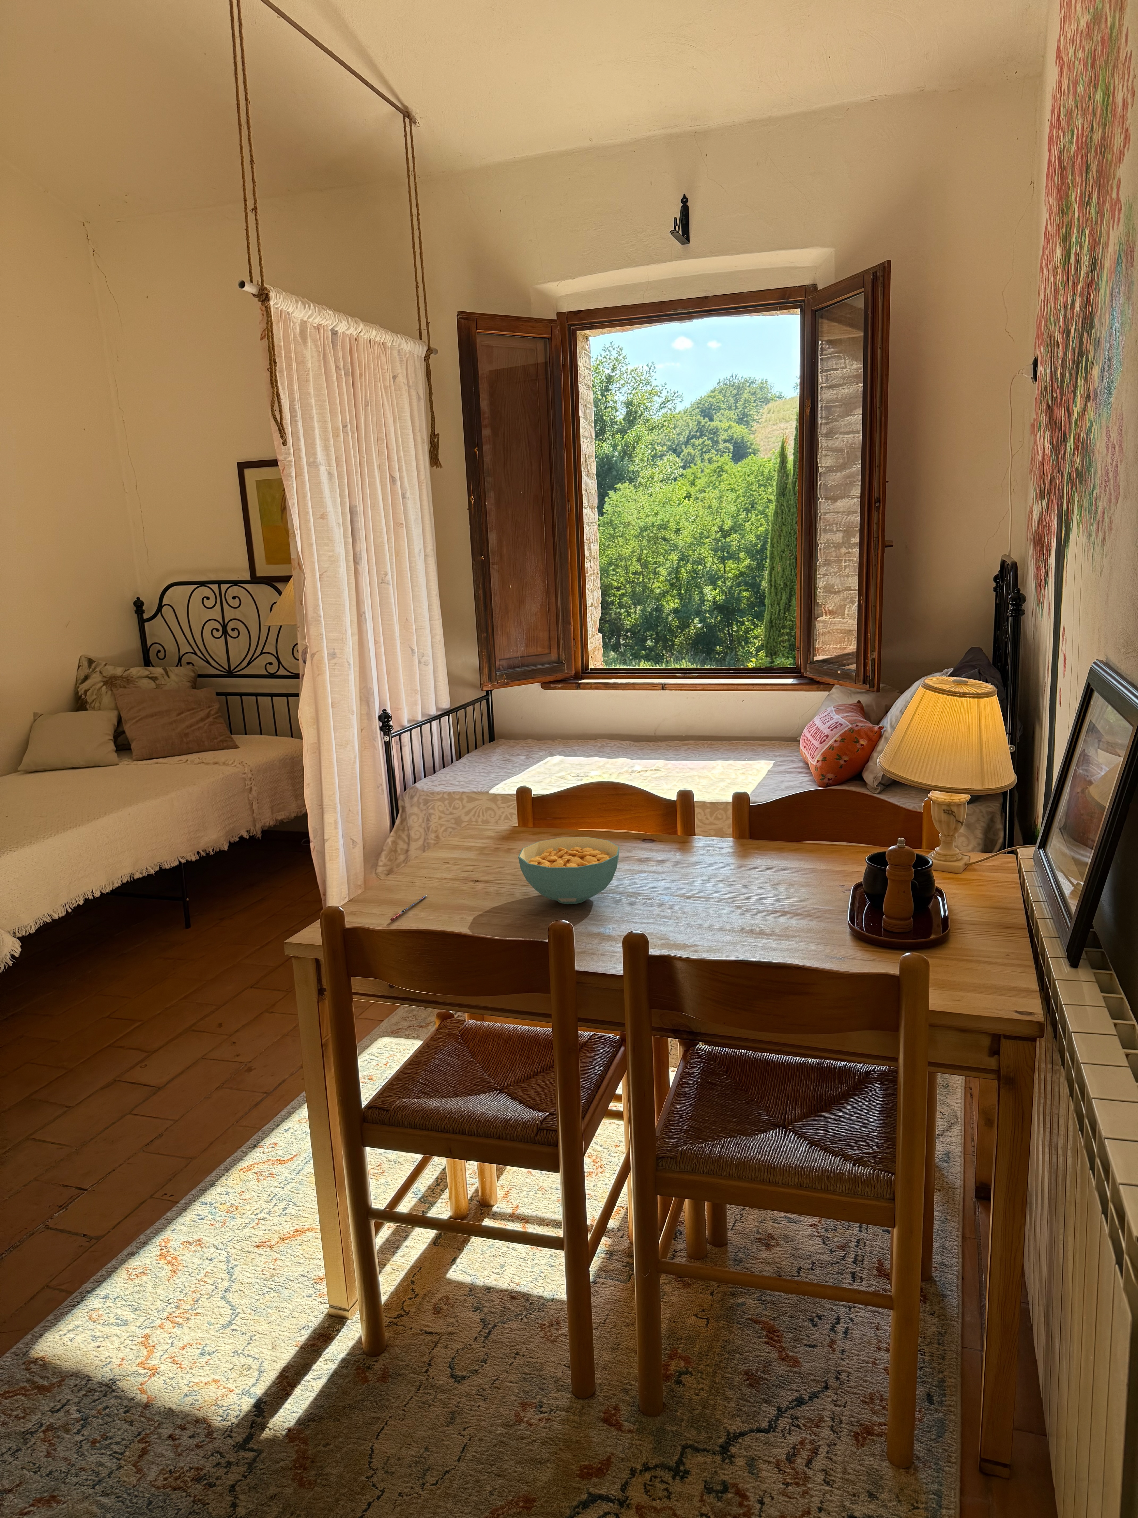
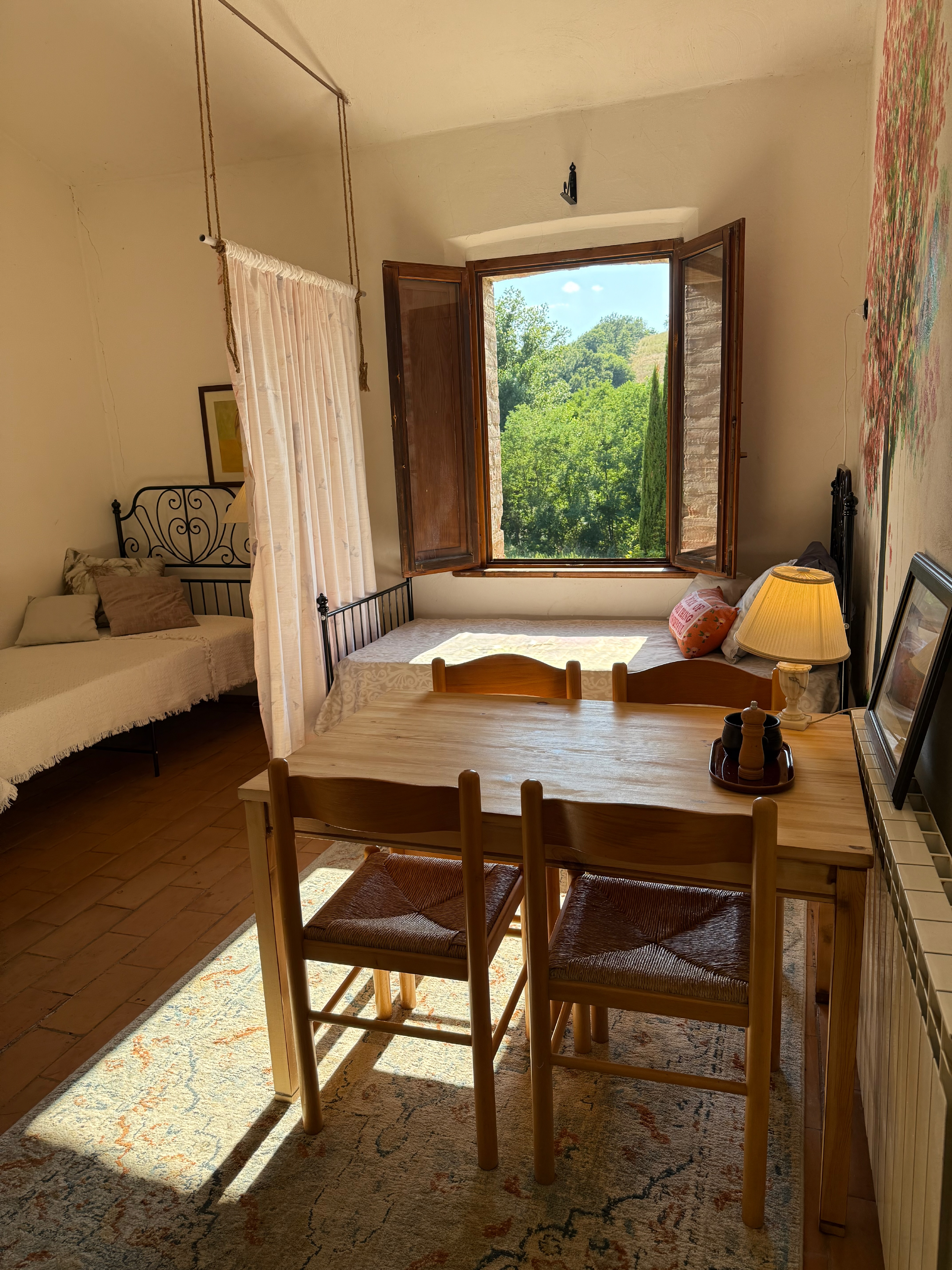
- cereal bowl [518,837,619,905]
- pen [390,894,428,922]
